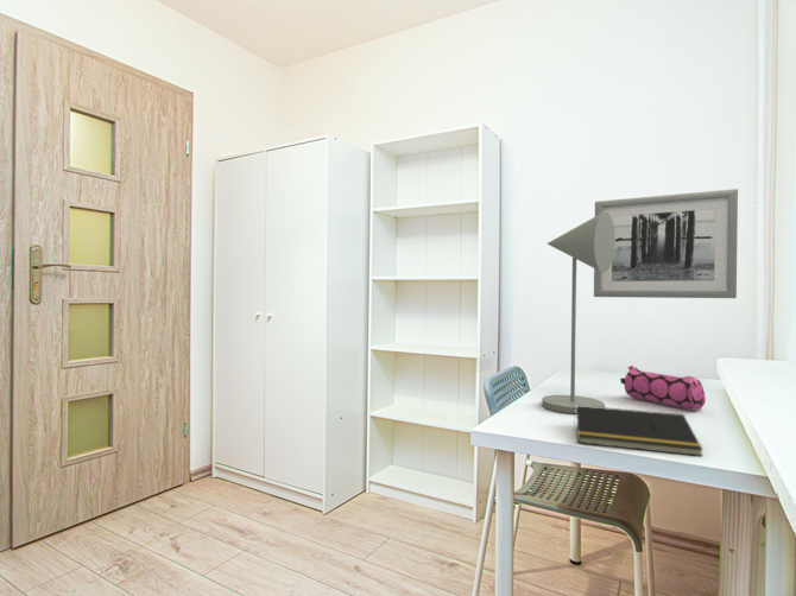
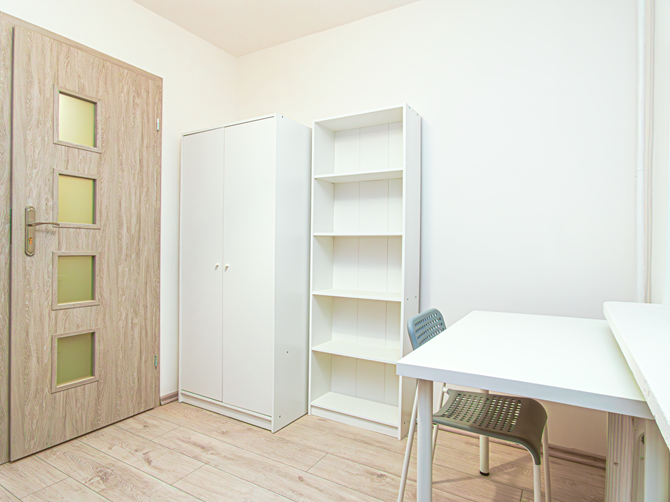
- notepad [573,405,705,457]
- pencil case [619,364,707,411]
- desk lamp [541,211,615,416]
- wall art [593,188,739,299]
